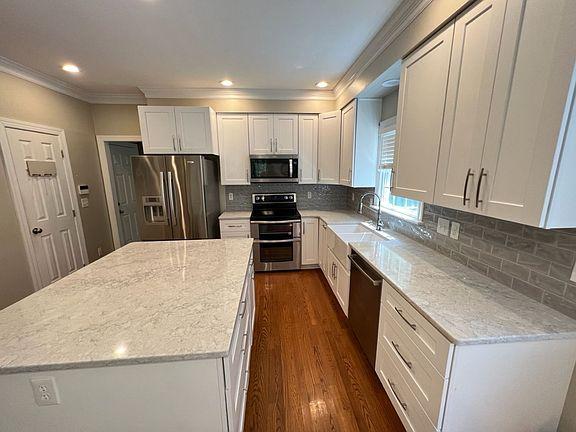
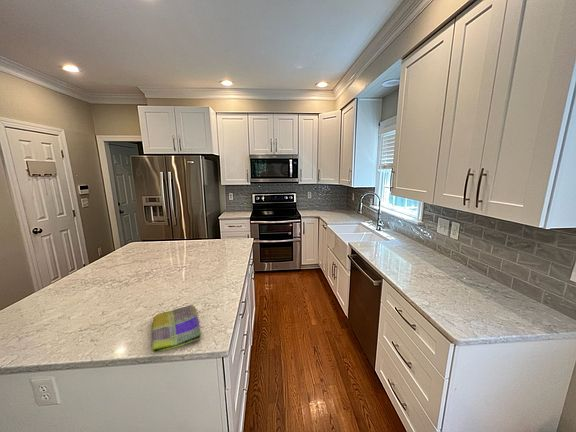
+ dish towel [151,304,202,354]
